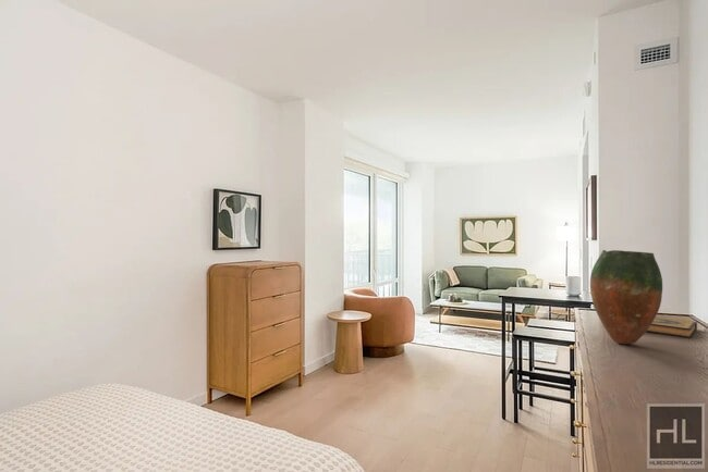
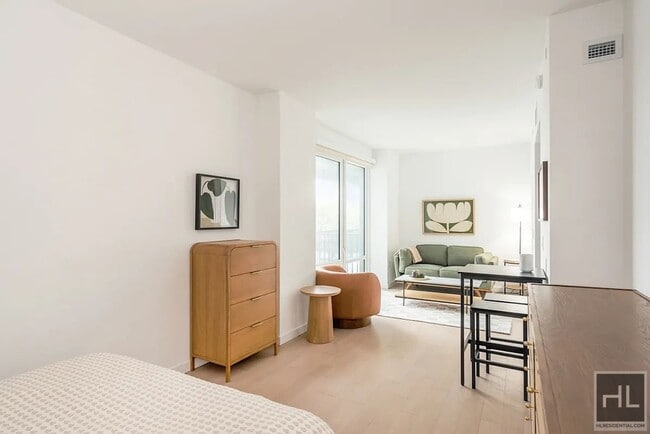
- vase [589,249,663,345]
- hardback book [646,315,698,339]
